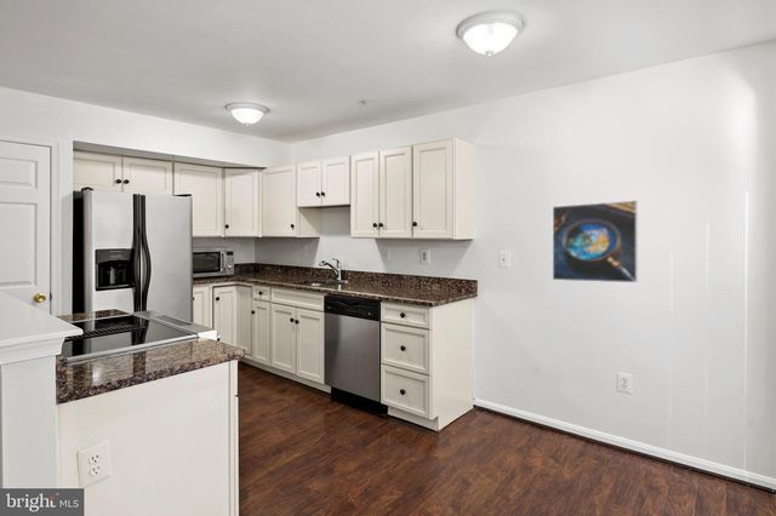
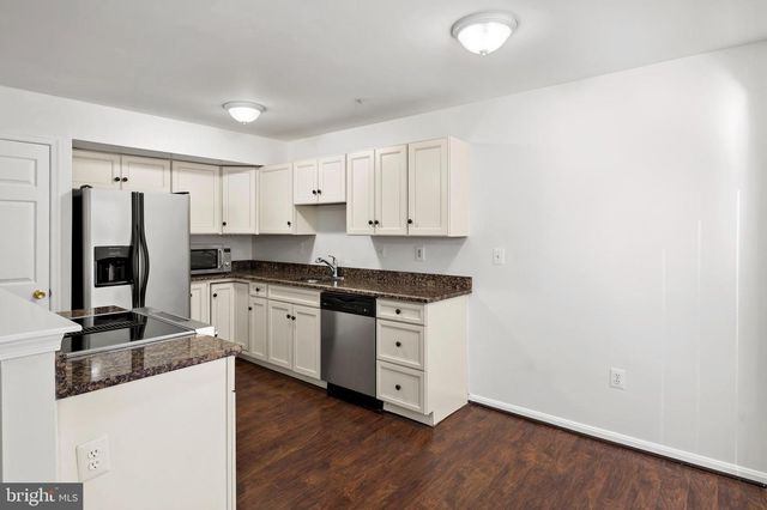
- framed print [552,199,639,283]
